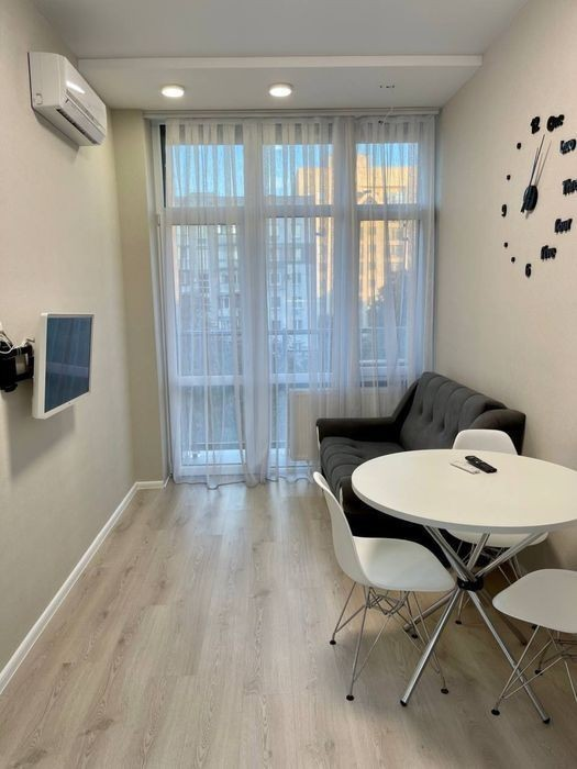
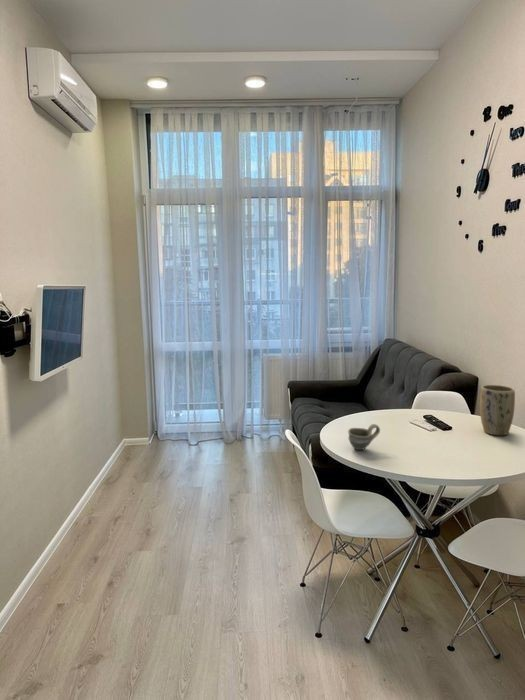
+ plant pot [479,384,516,436]
+ cup [347,423,381,451]
